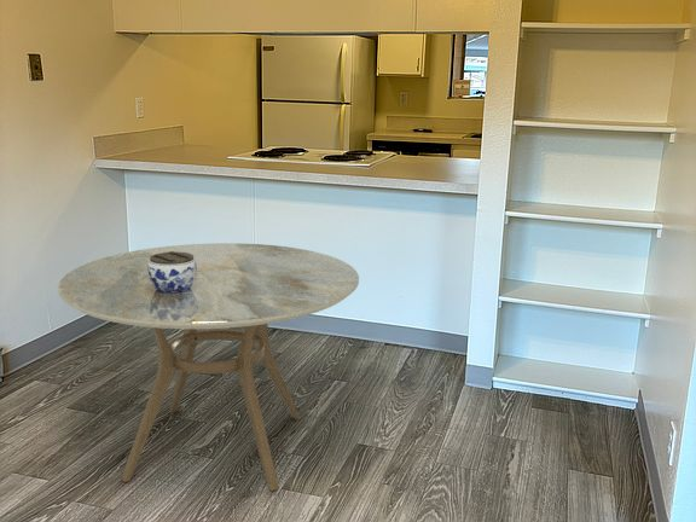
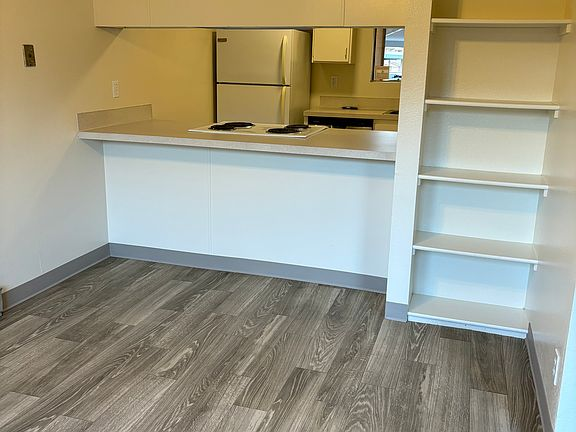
- dining table [57,242,360,492]
- jar [147,251,197,294]
